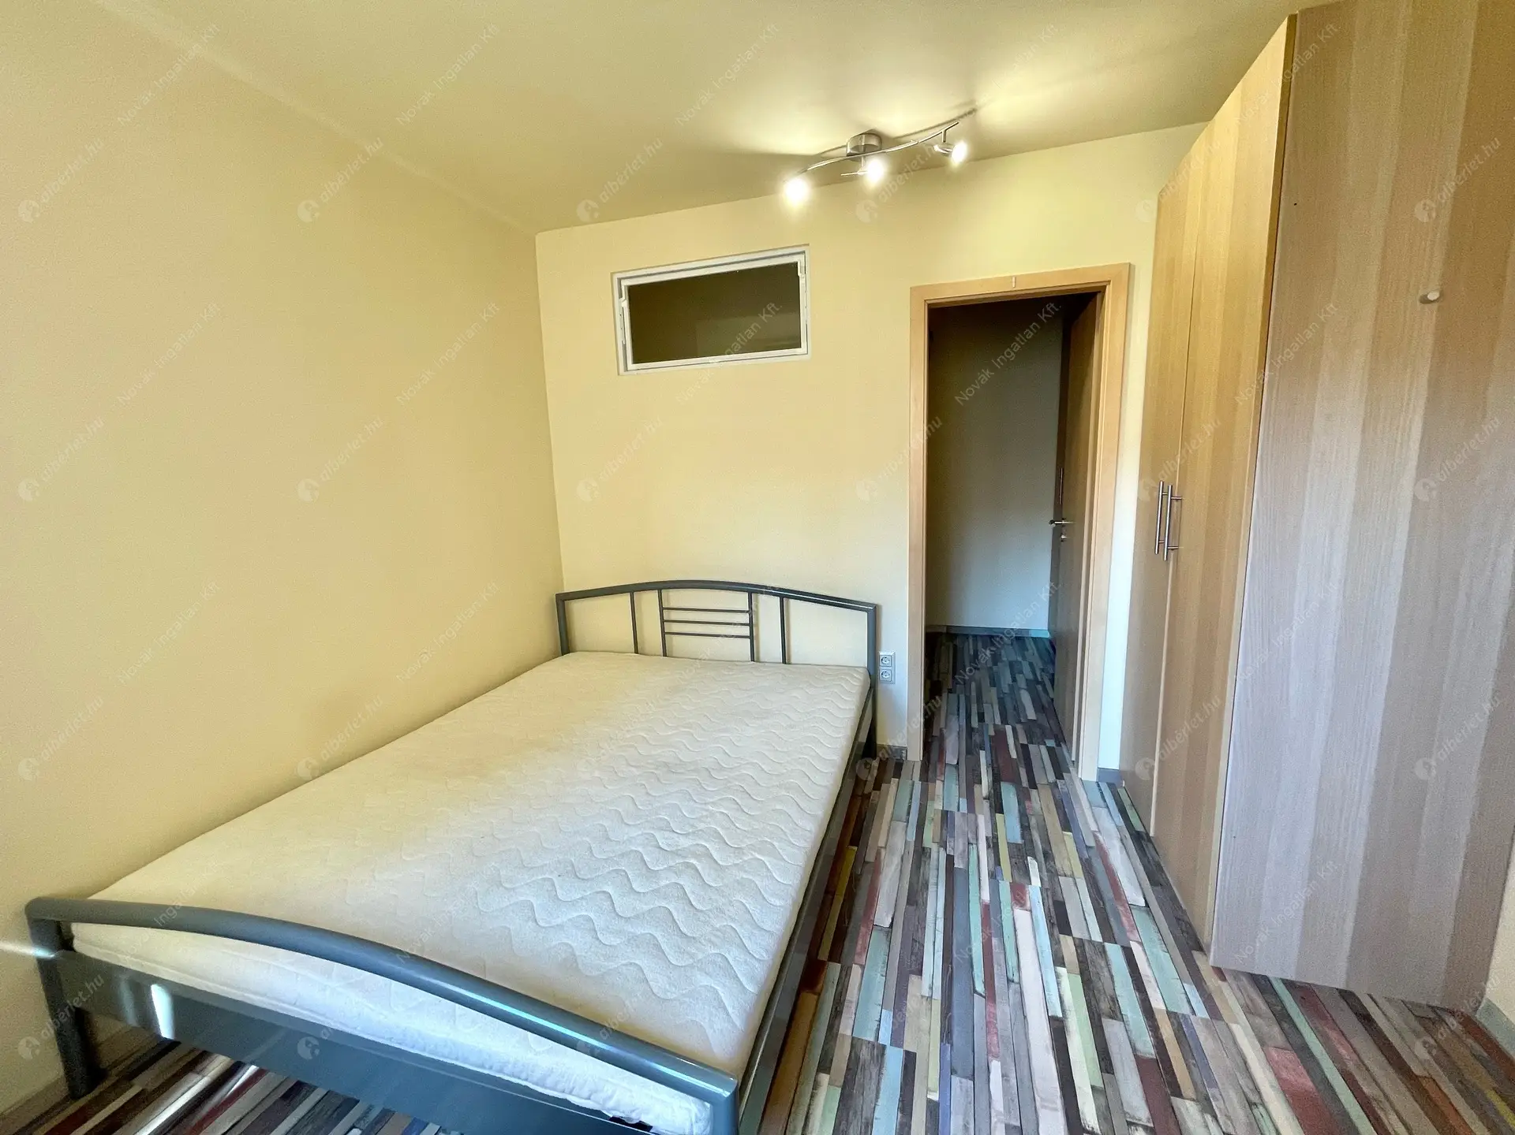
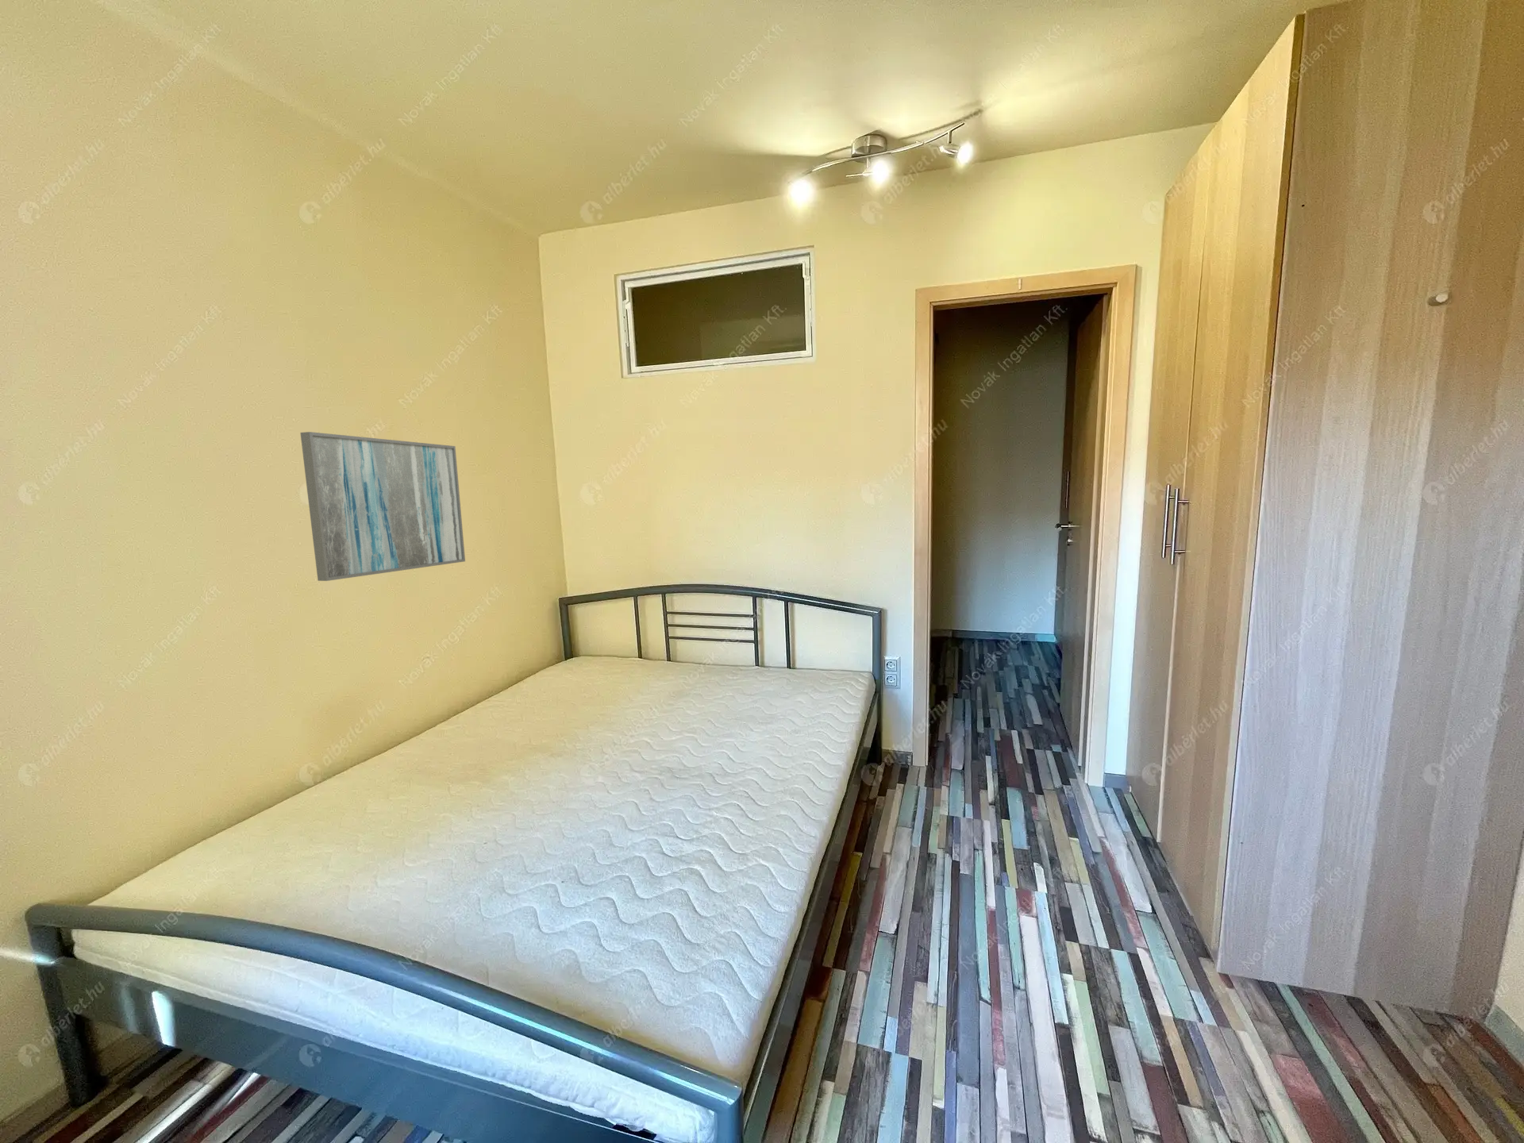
+ wall art [299,431,466,582]
